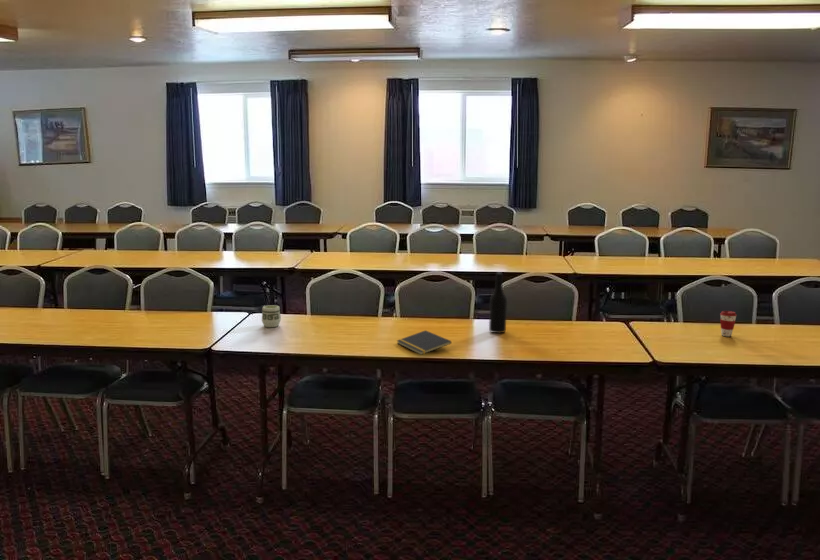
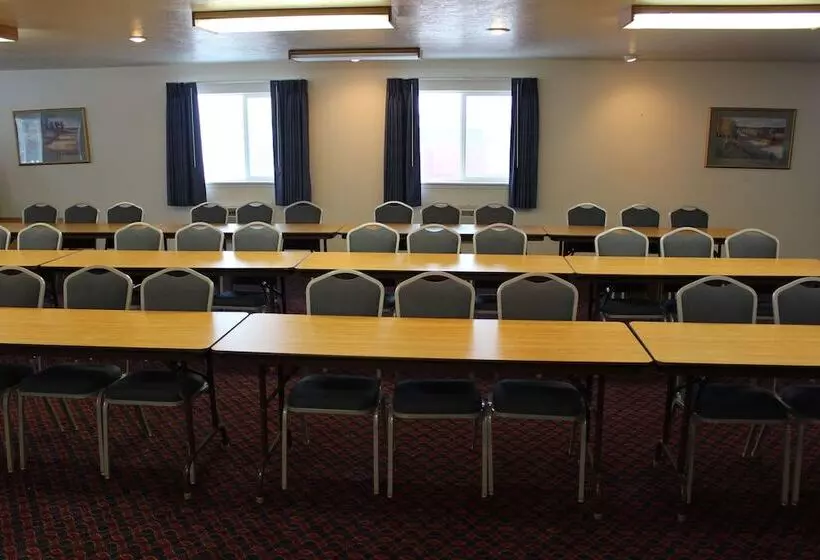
- bottle [488,271,508,334]
- notepad [396,329,452,356]
- coffee cup [719,310,738,337]
- cup [261,304,282,328]
